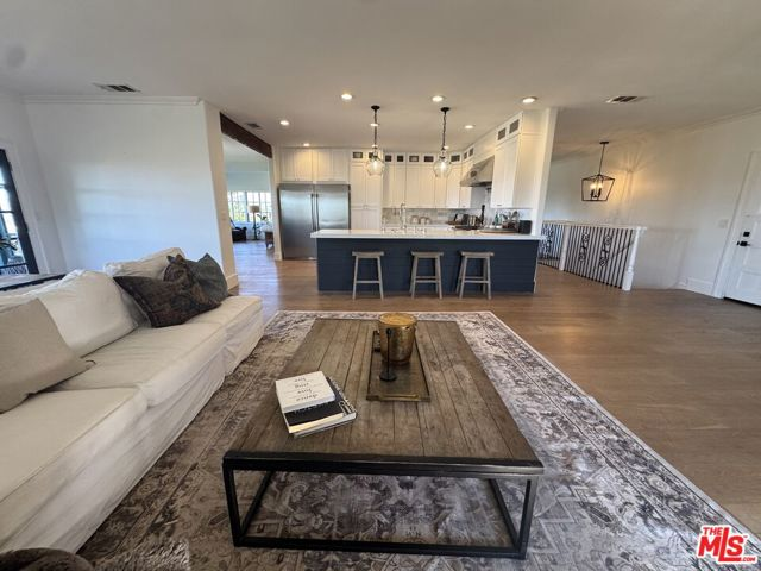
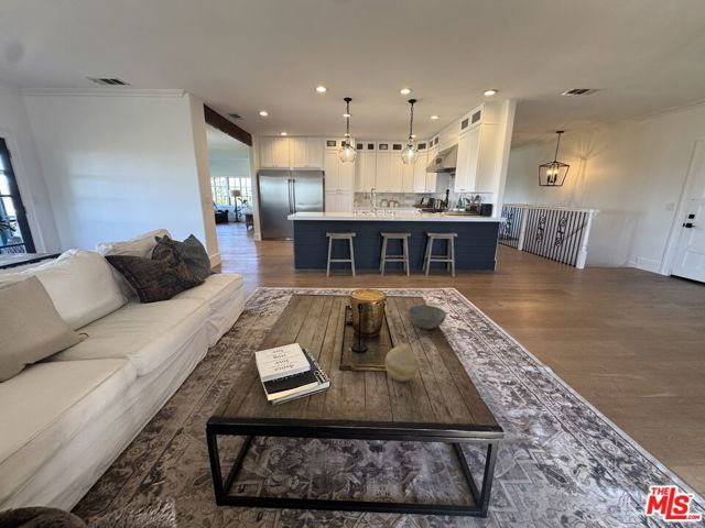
+ decorative ball [383,345,419,383]
+ bowl [408,304,447,330]
